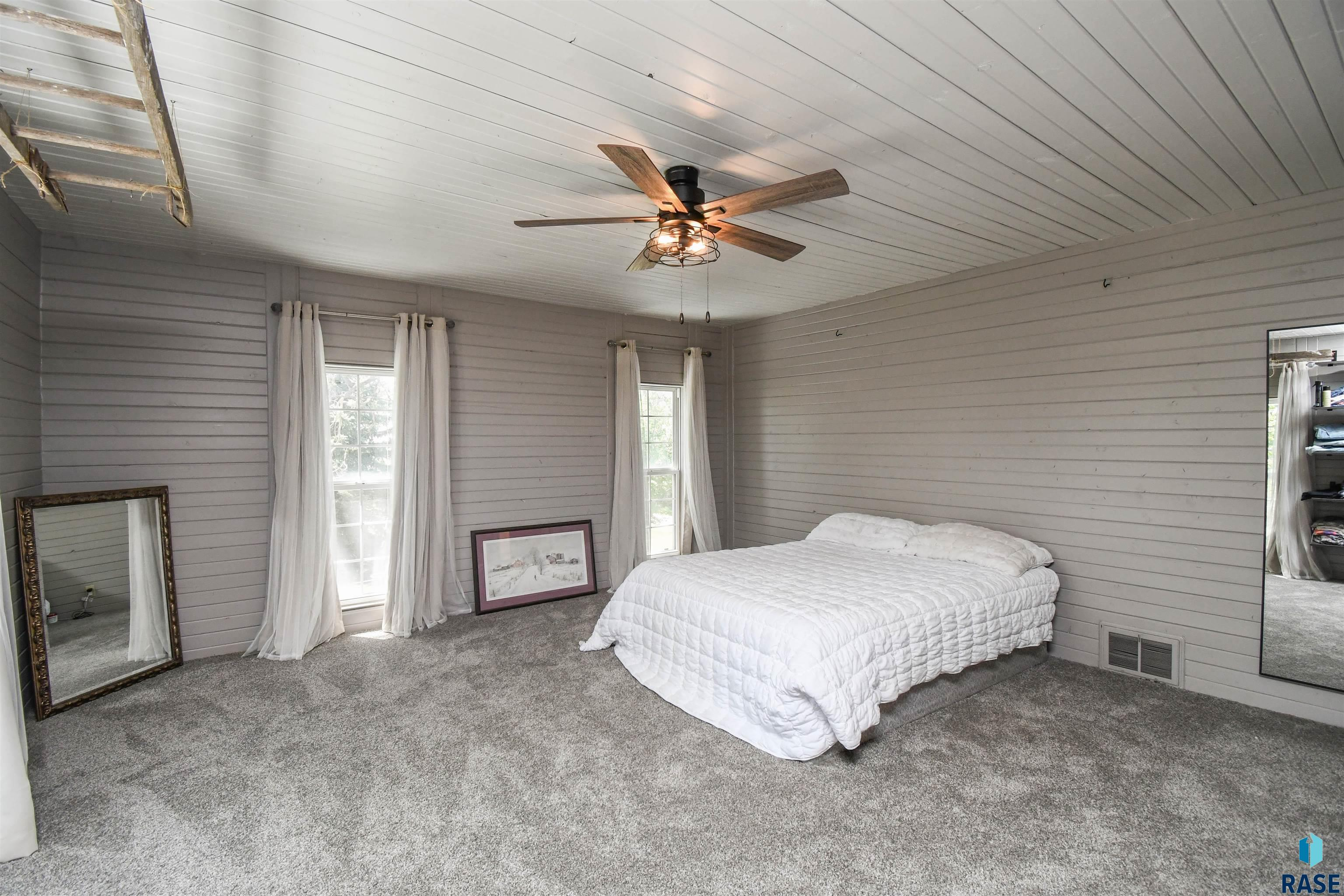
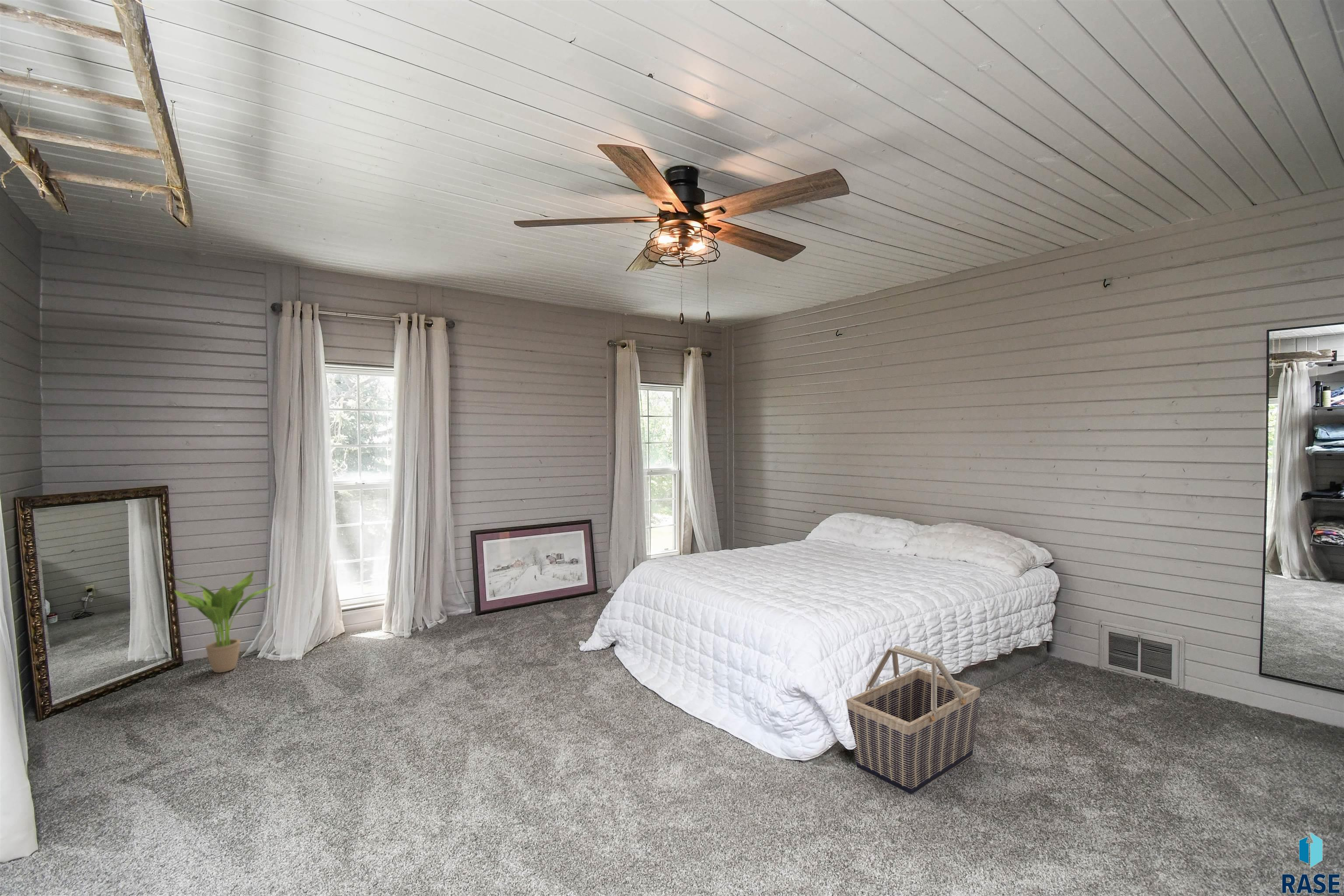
+ basket [846,645,981,795]
+ potted plant [171,570,276,673]
